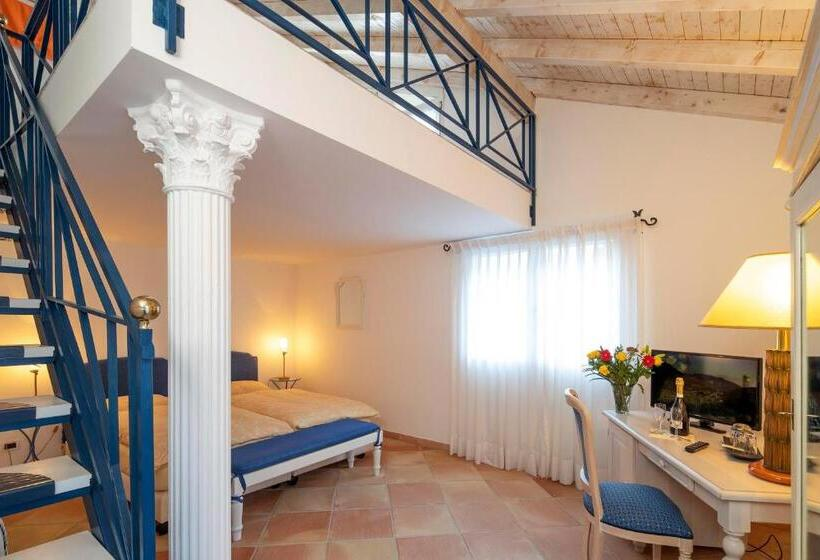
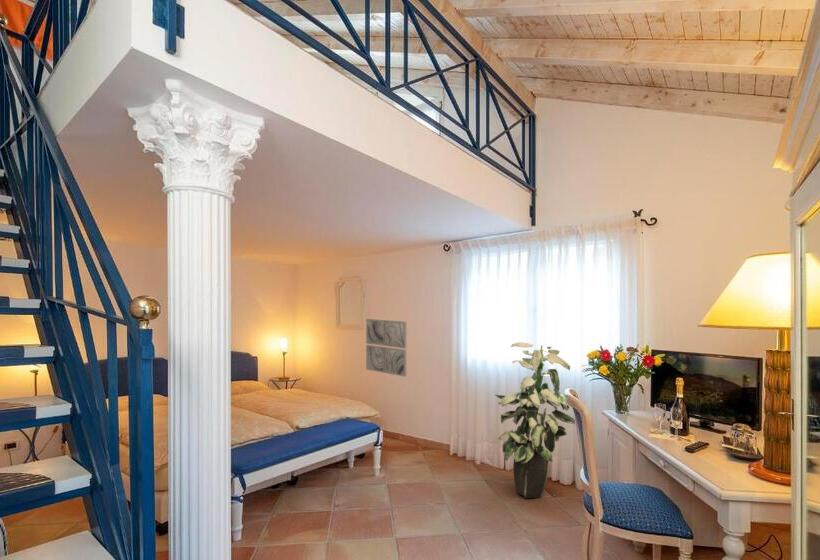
+ wall art [365,318,407,378]
+ indoor plant [494,342,576,499]
